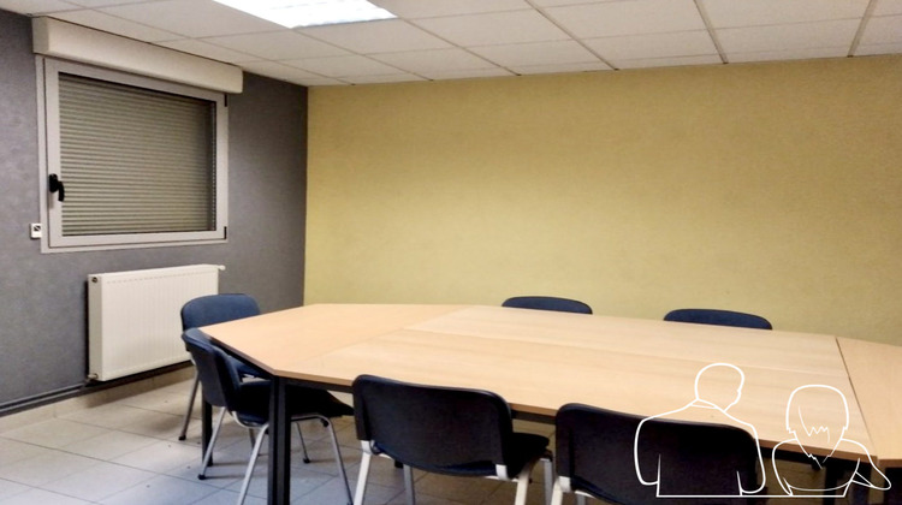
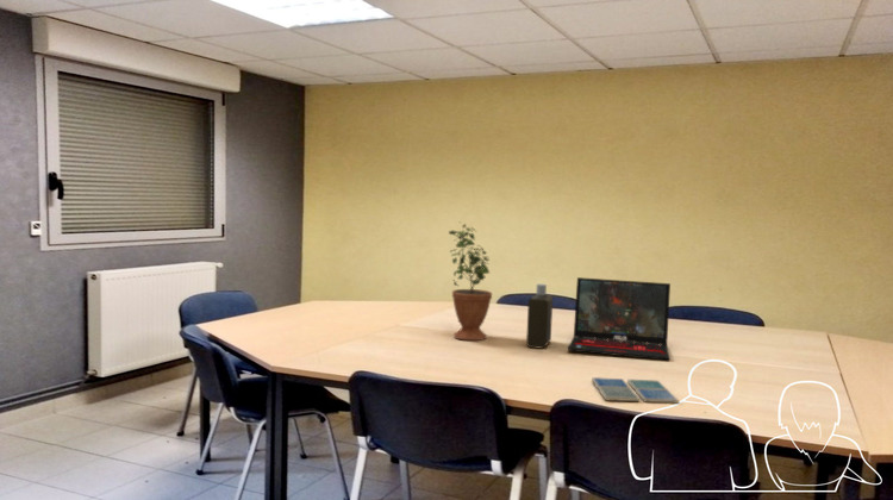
+ bottle [525,283,554,350]
+ potted plant [448,220,493,342]
+ drink coaster [591,376,680,405]
+ laptop [567,276,672,362]
